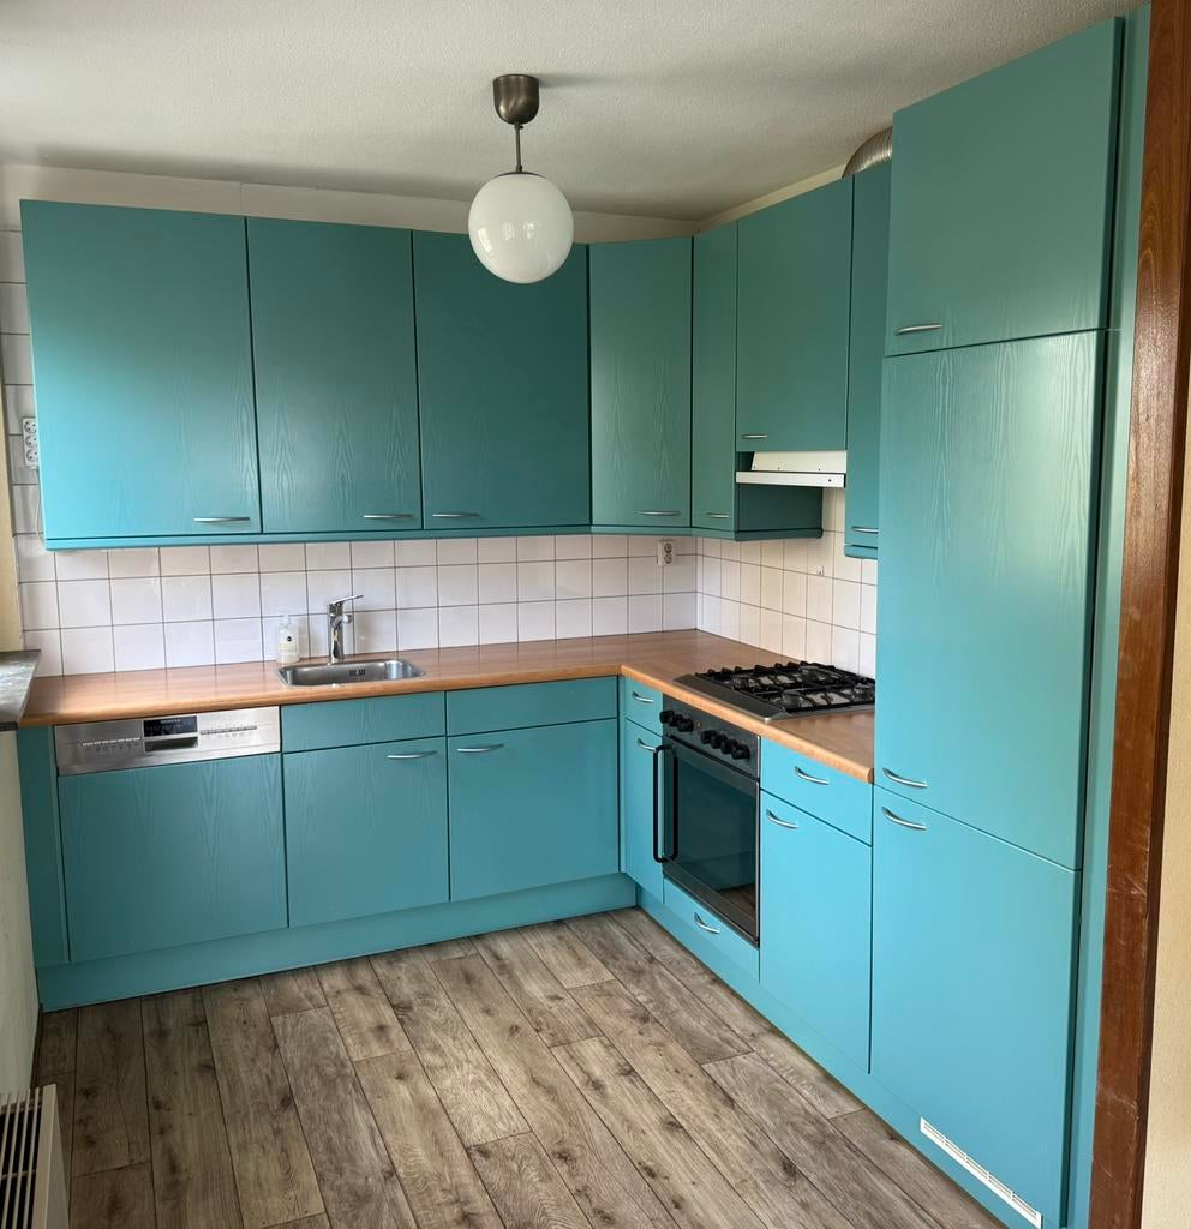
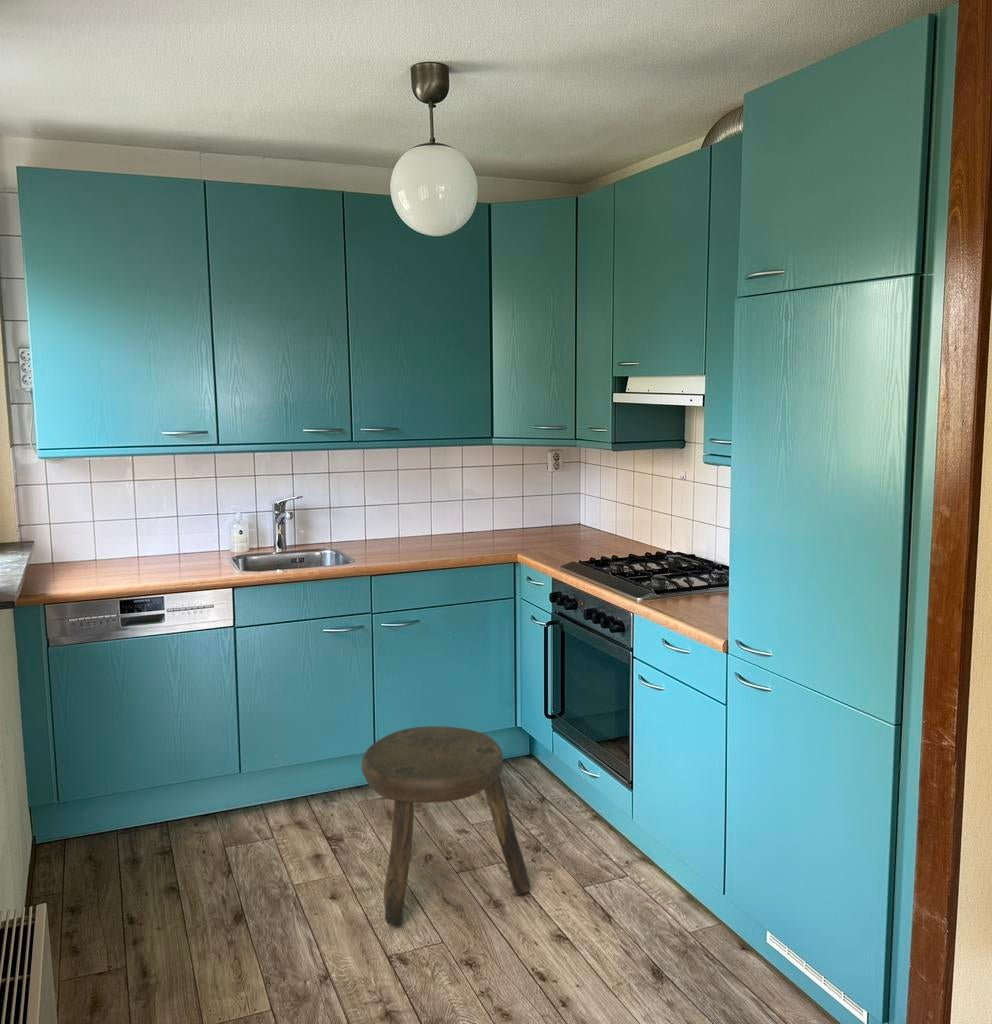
+ stool [361,725,531,928]
